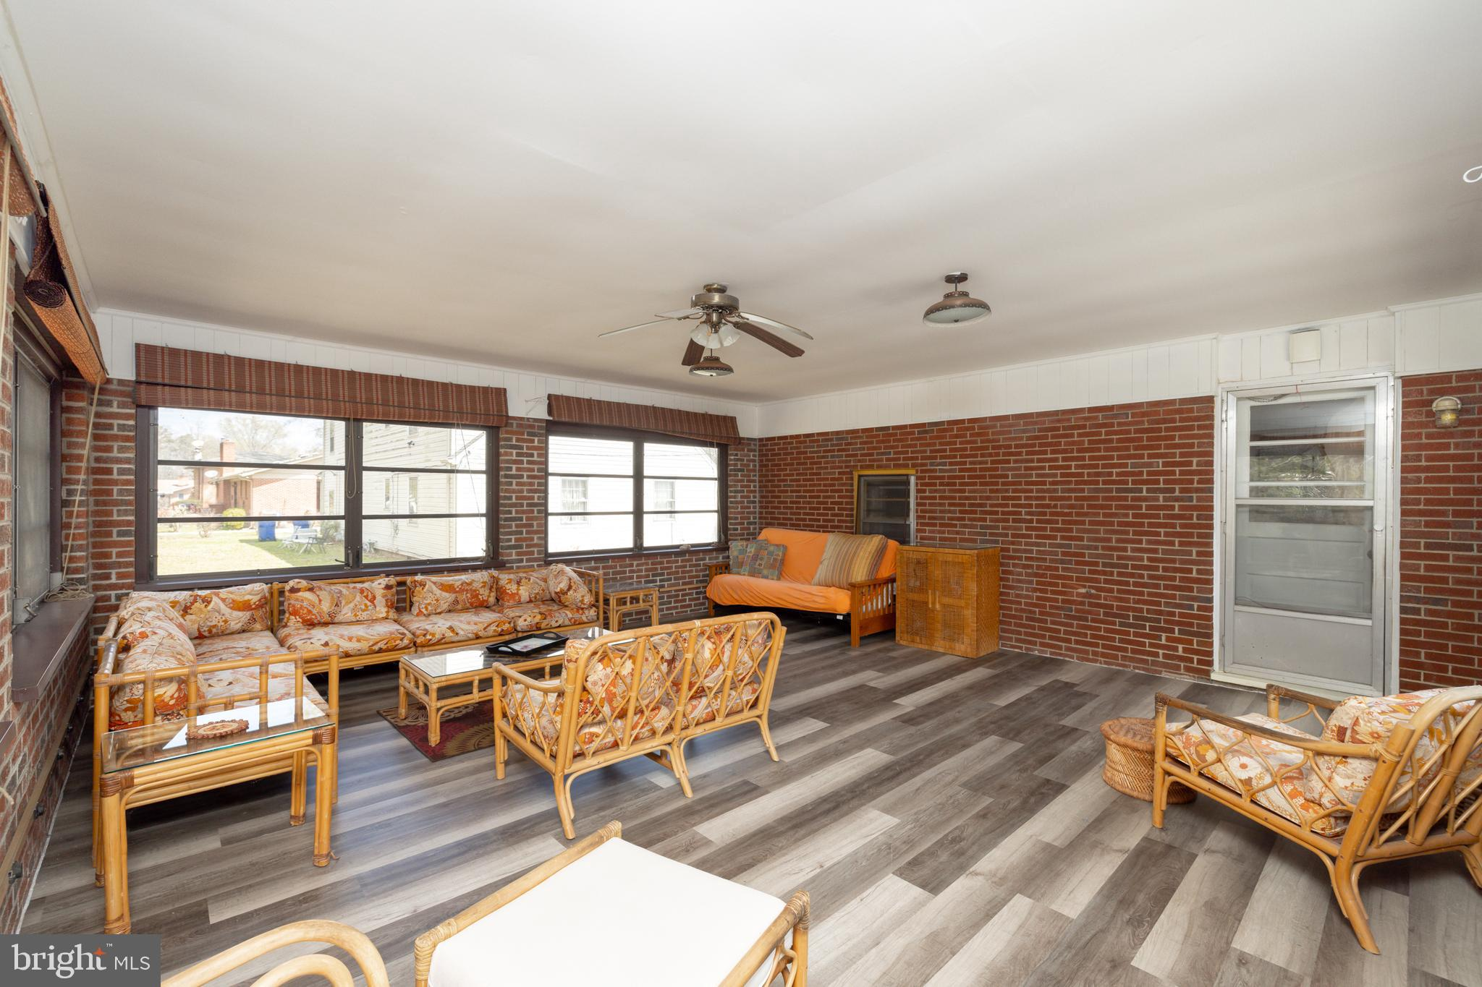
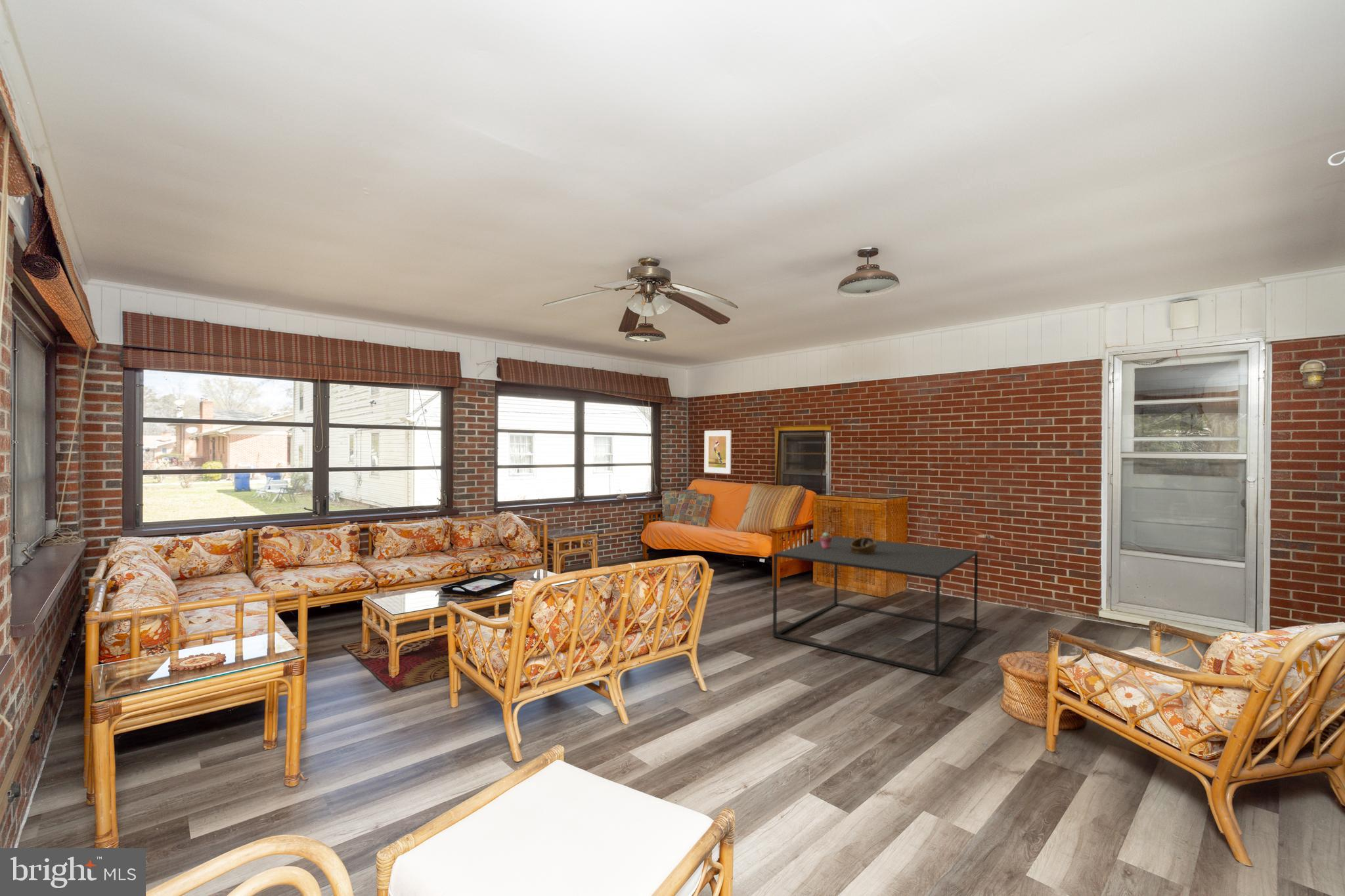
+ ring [850,536,876,555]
+ potted succulent [819,531,833,548]
+ coffee table [772,535,979,676]
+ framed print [703,429,732,475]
